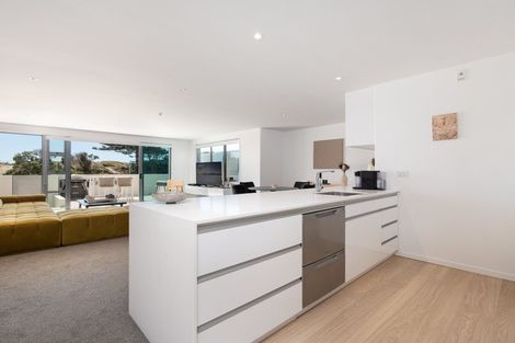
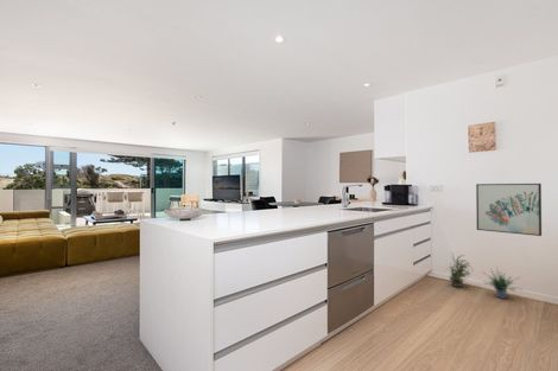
+ potted plant [445,251,474,288]
+ potted plant [481,268,525,300]
+ wall art [475,183,543,237]
